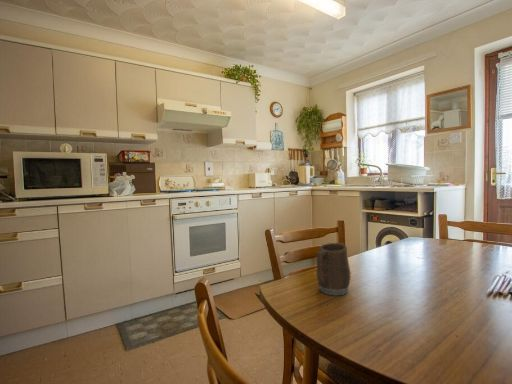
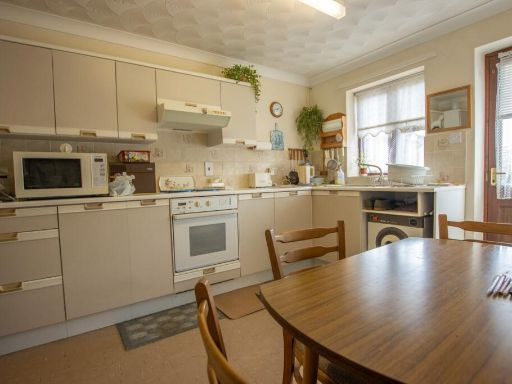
- mug [316,242,351,296]
